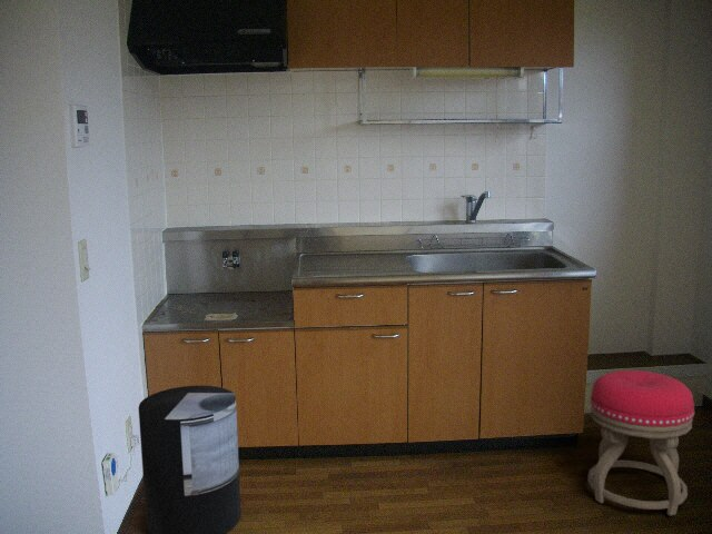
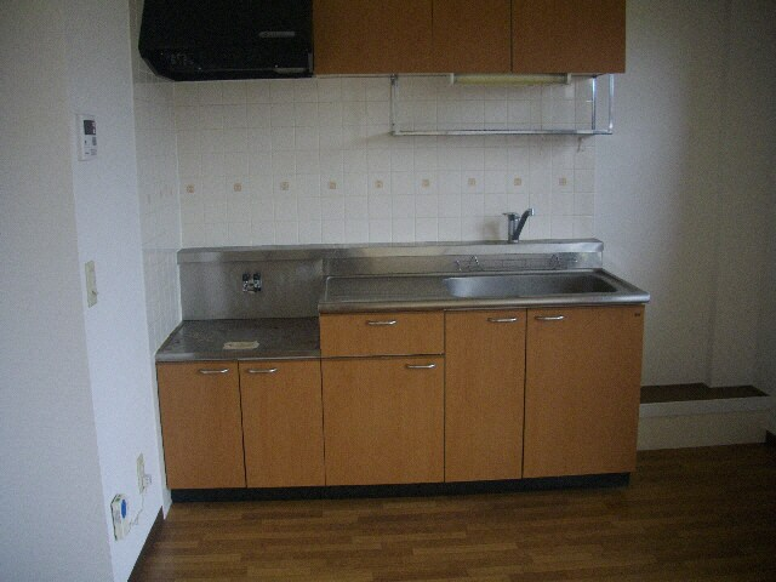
- trash can [137,385,243,534]
- stool [586,369,695,517]
